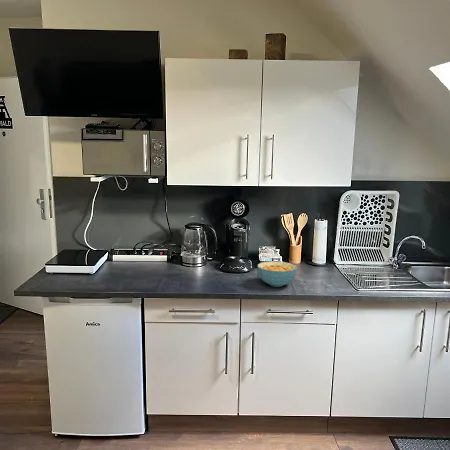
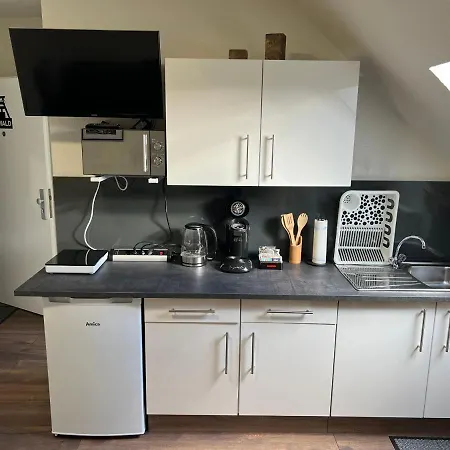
- cereal bowl [257,261,298,288]
